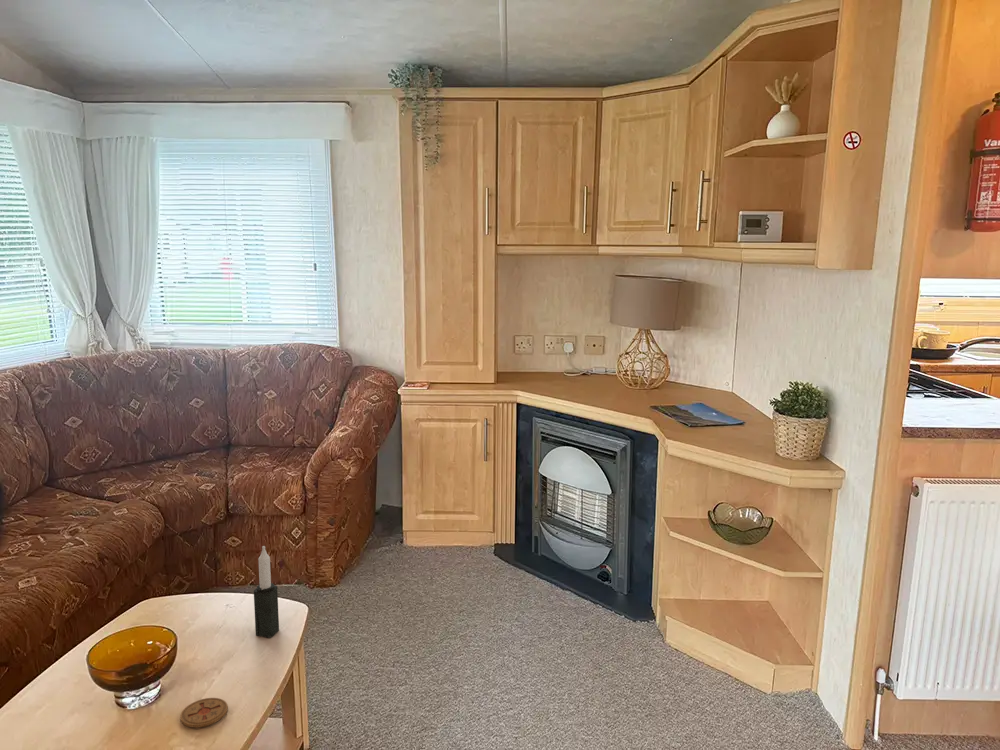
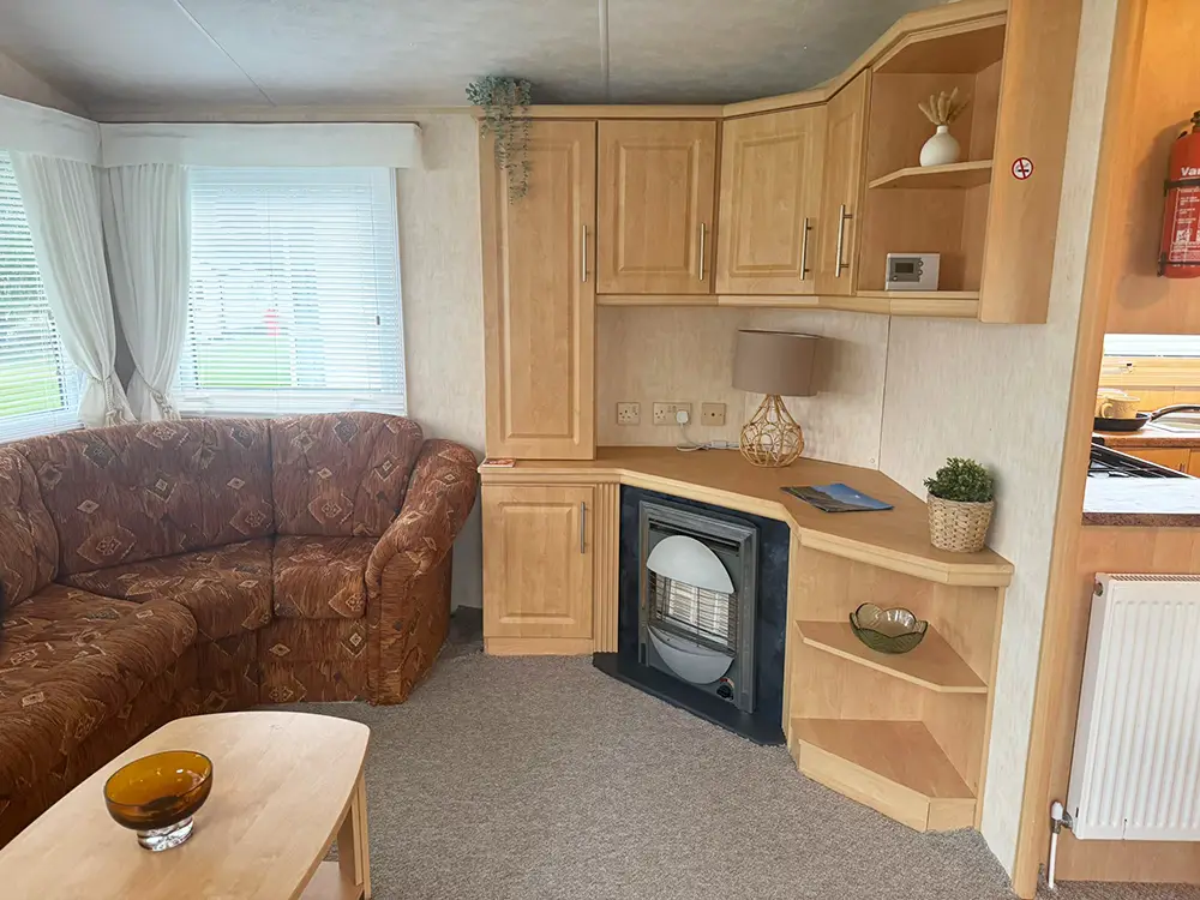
- candle [253,545,280,638]
- coaster [179,697,229,729]
